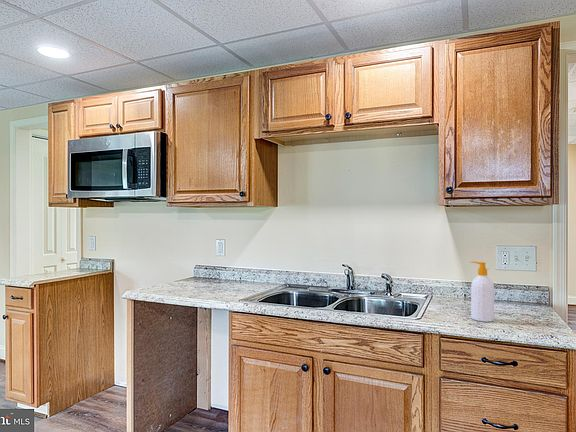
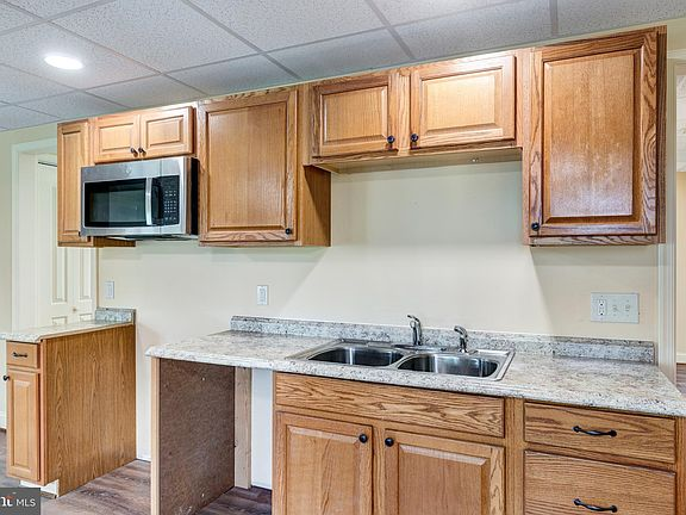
- soap bottle [469,261,495,323]
